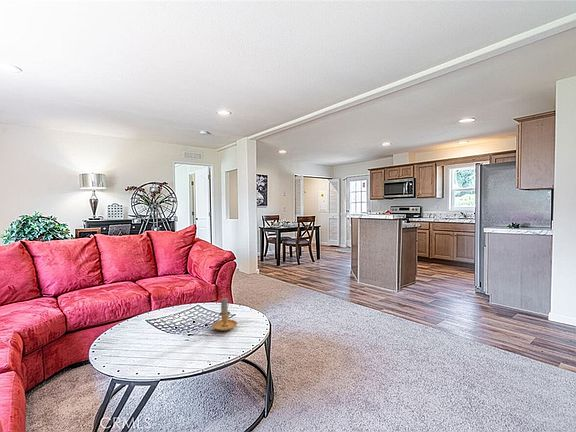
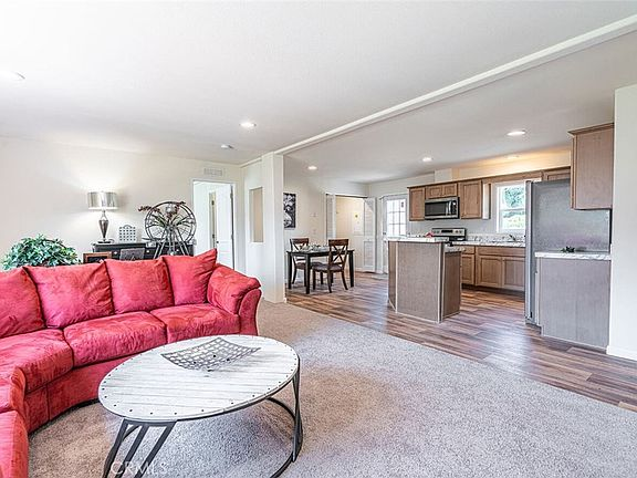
- candle [212,296,238,332]
